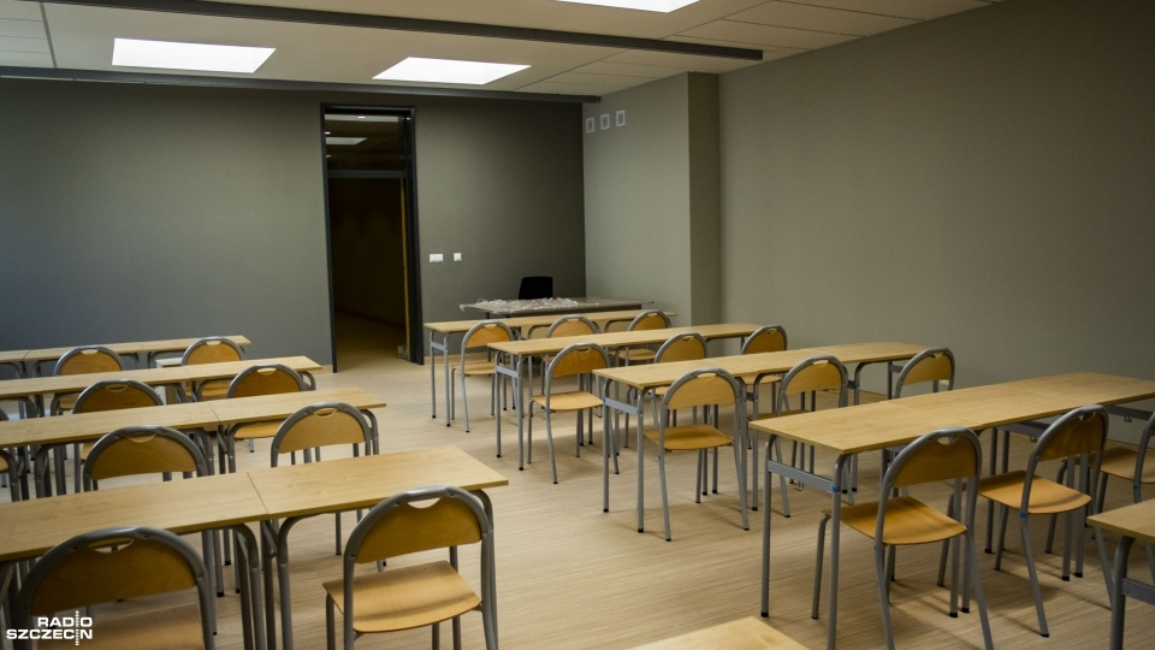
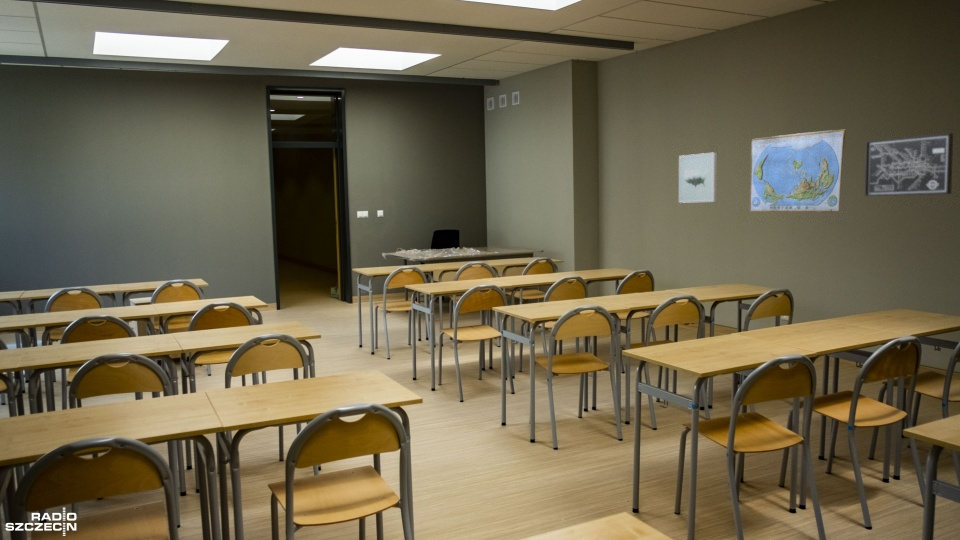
+ wall art [864,132,954,197]
+ world map [748,128,847,213]
+ wall art [678,151,718,204]
